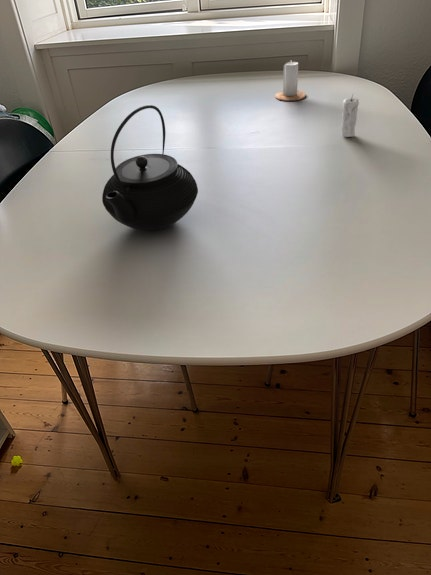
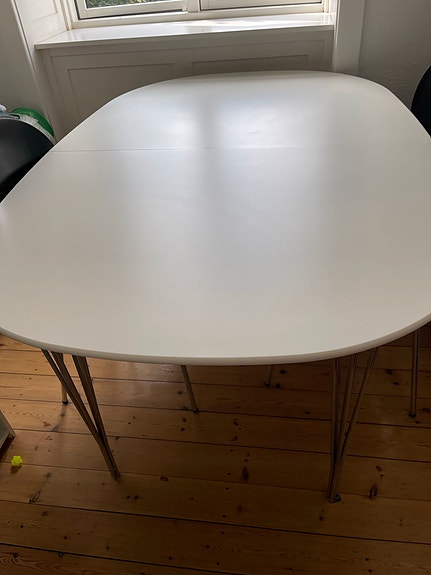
- teapot [101,104,199,231]
- candle [274,61,307,102]
- candle [340,94,360,138]
